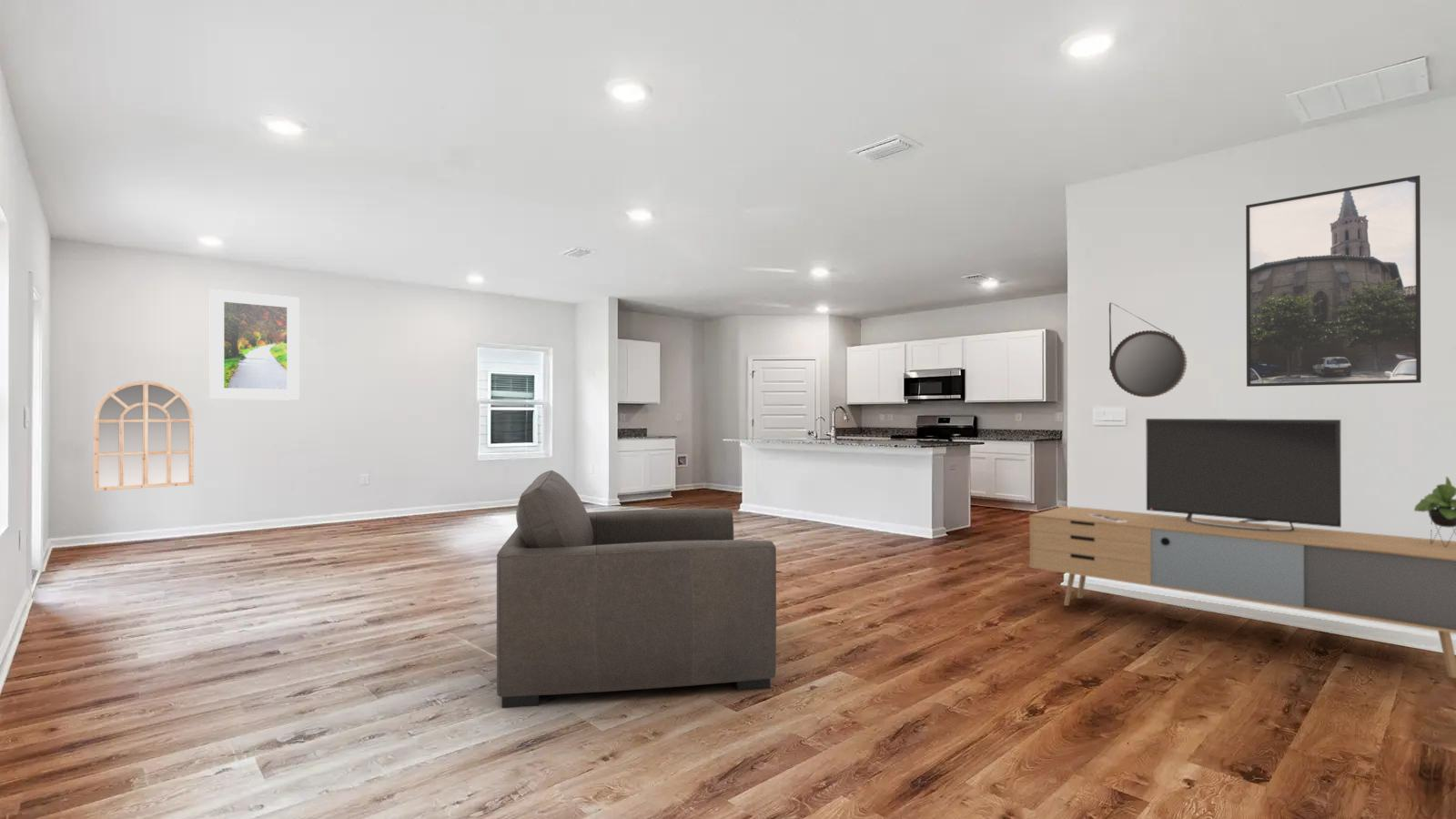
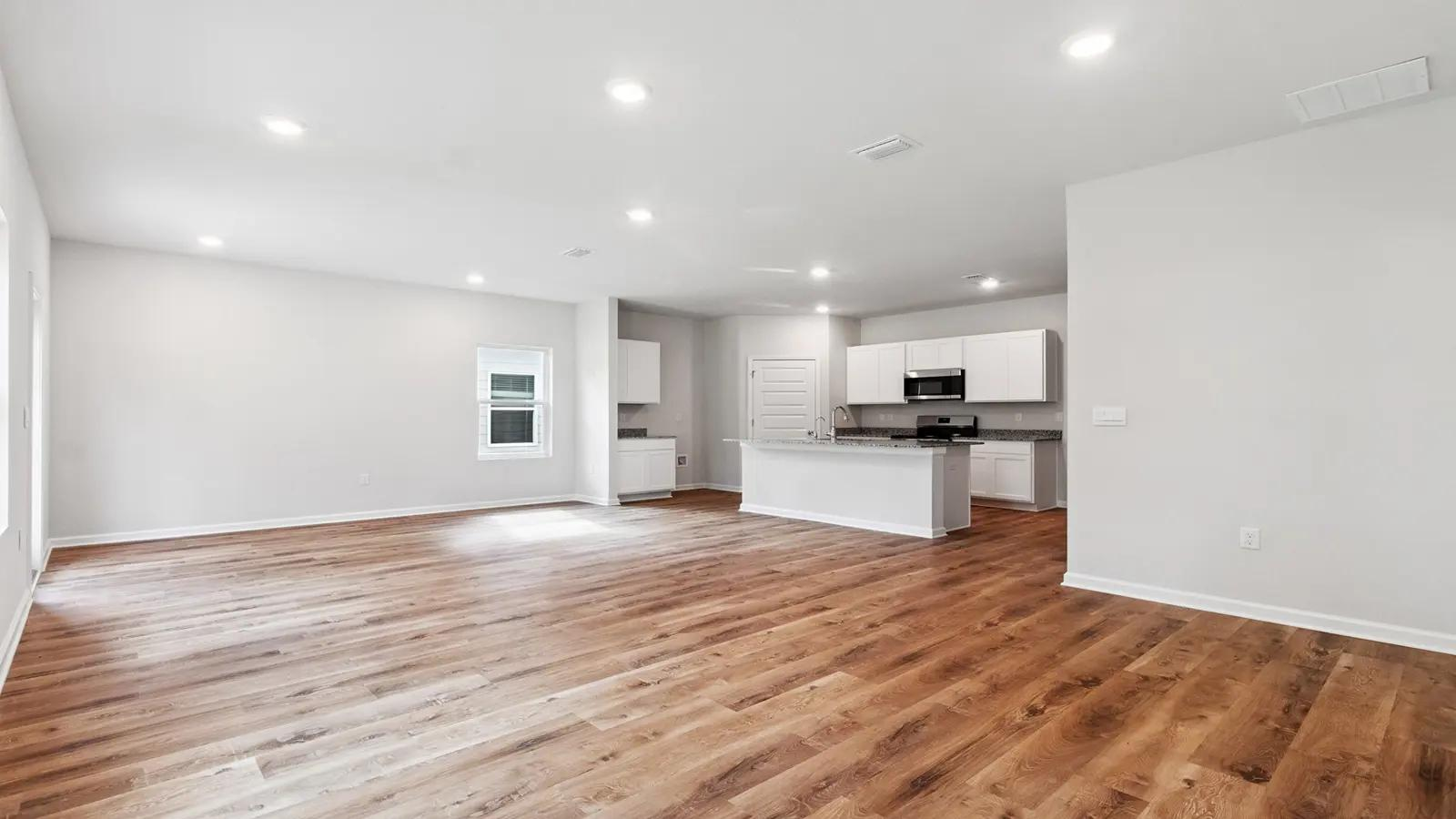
- home mirror [1108,302,1188,399]
- chair [496,470,777,709]
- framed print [209,288,300,401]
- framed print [1245,175,1422,388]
- media console [1028,418,1456,679]
- mirror [93,380,195,492]
